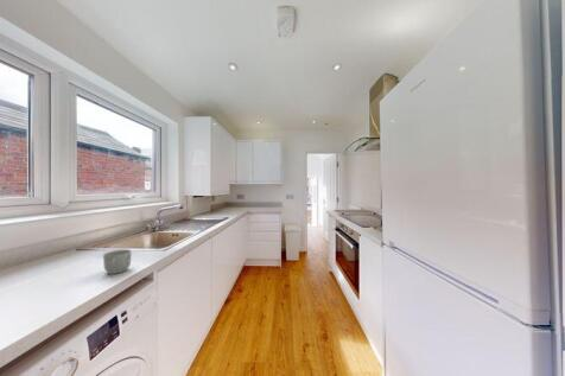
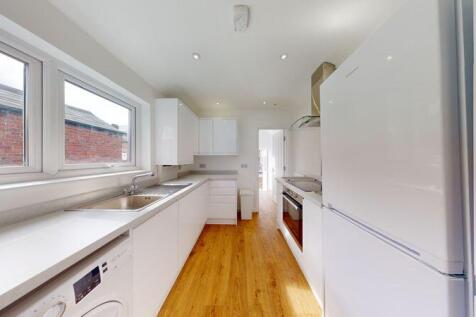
- mug [102,248,132,275]
